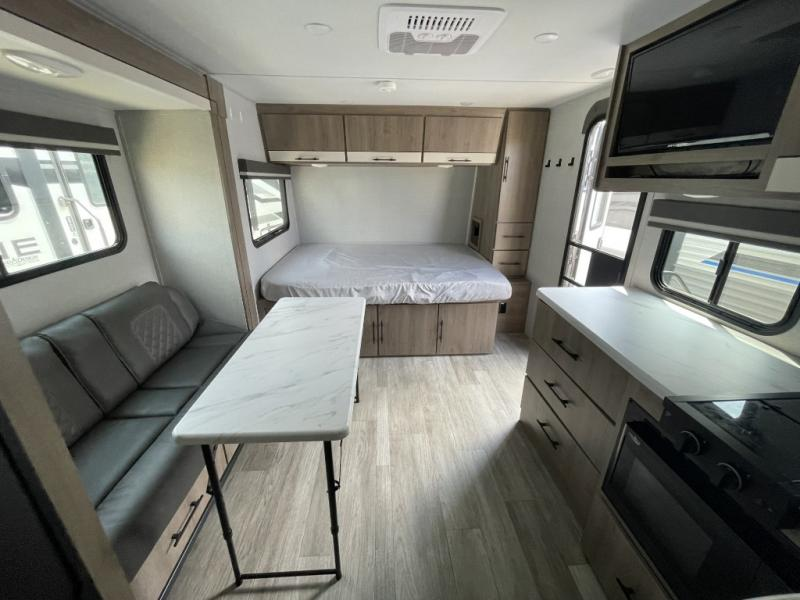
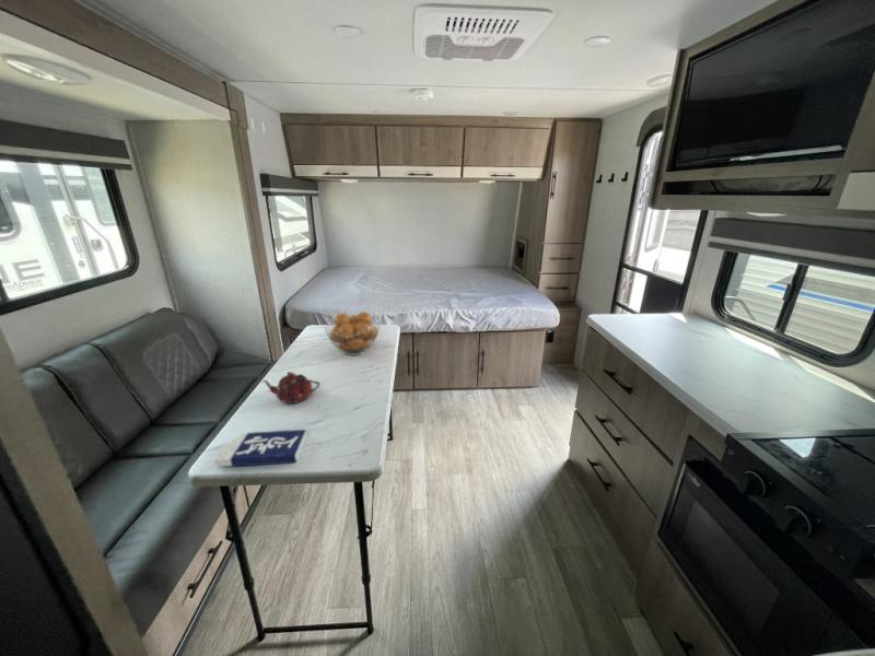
+ fruit basket [324,311,381,356]
+ book [213,429,307,468]
+ teapot [260,371,320,405]
